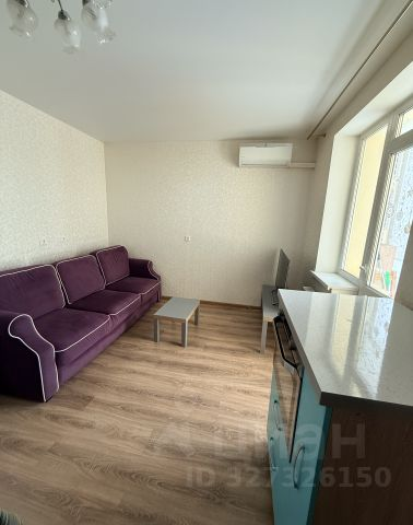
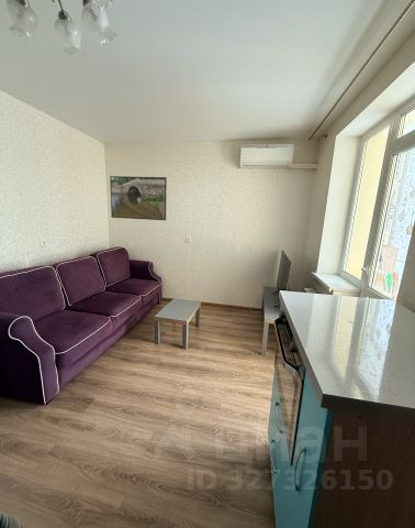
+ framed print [109,175,168,221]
